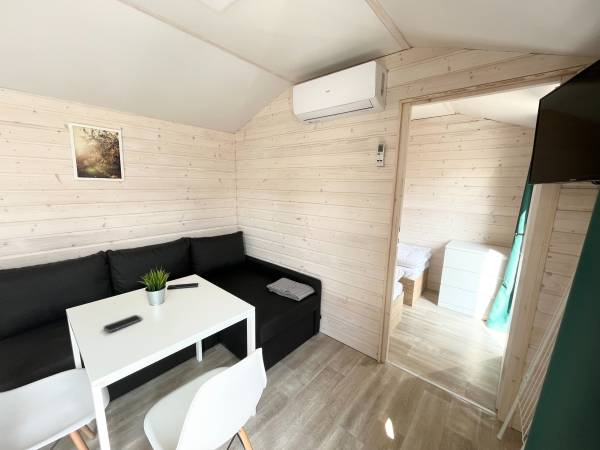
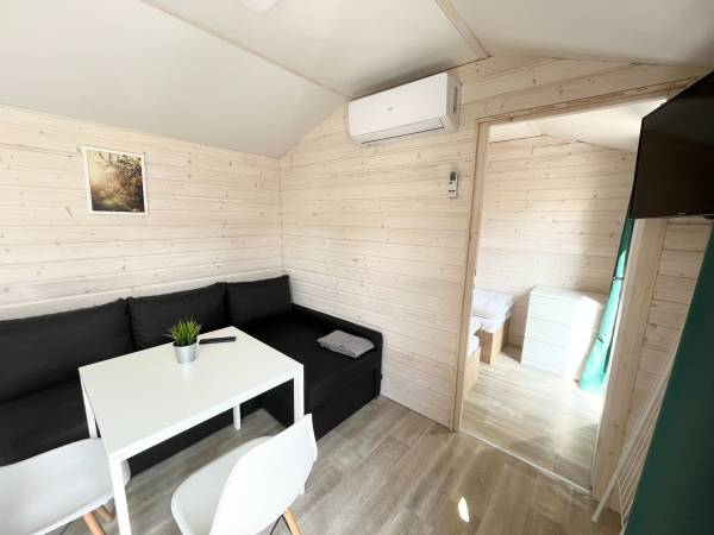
- smartphone [102,314,143,333]
